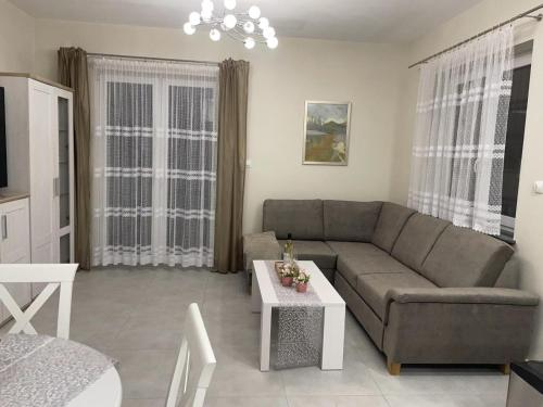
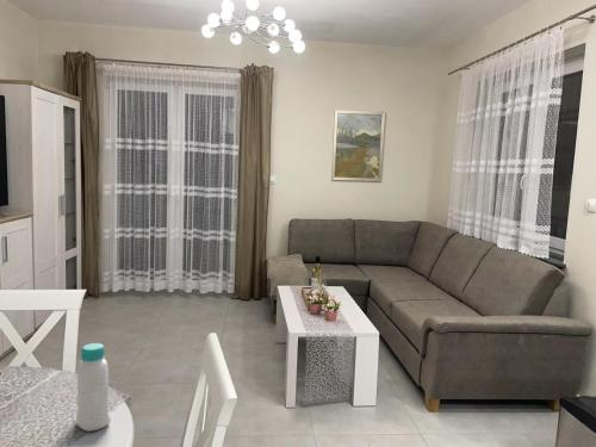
+ bottle [75,342,112,433]
